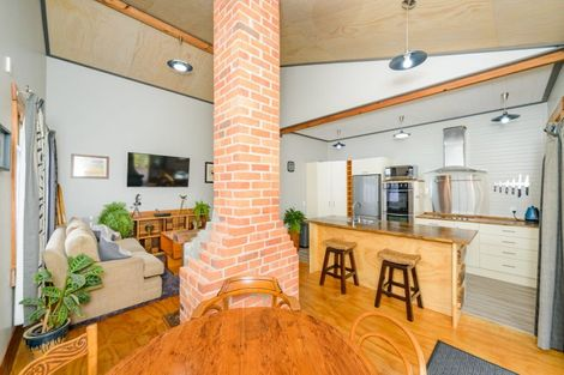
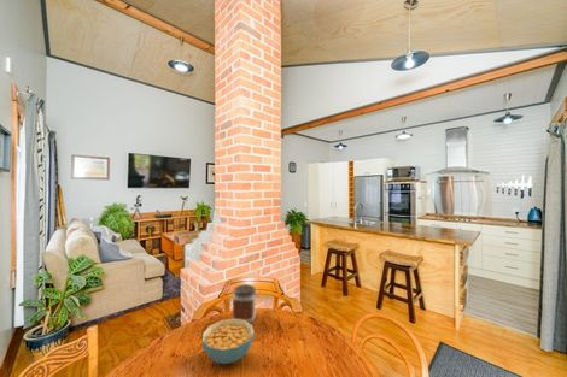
+ cereal bowl [201,318,256,365]
+ jar [230,283,257,324]
